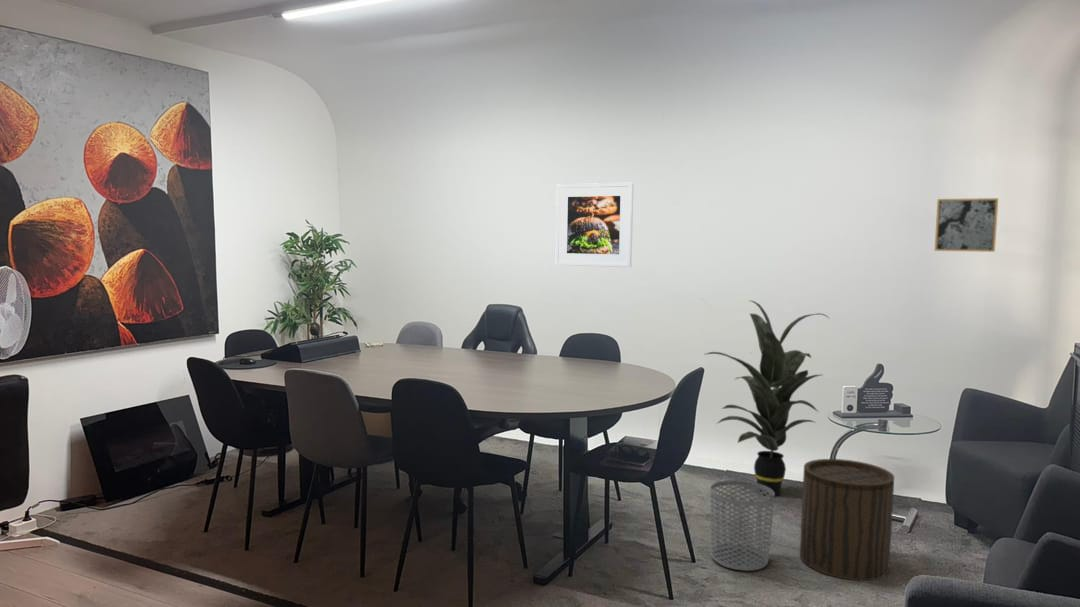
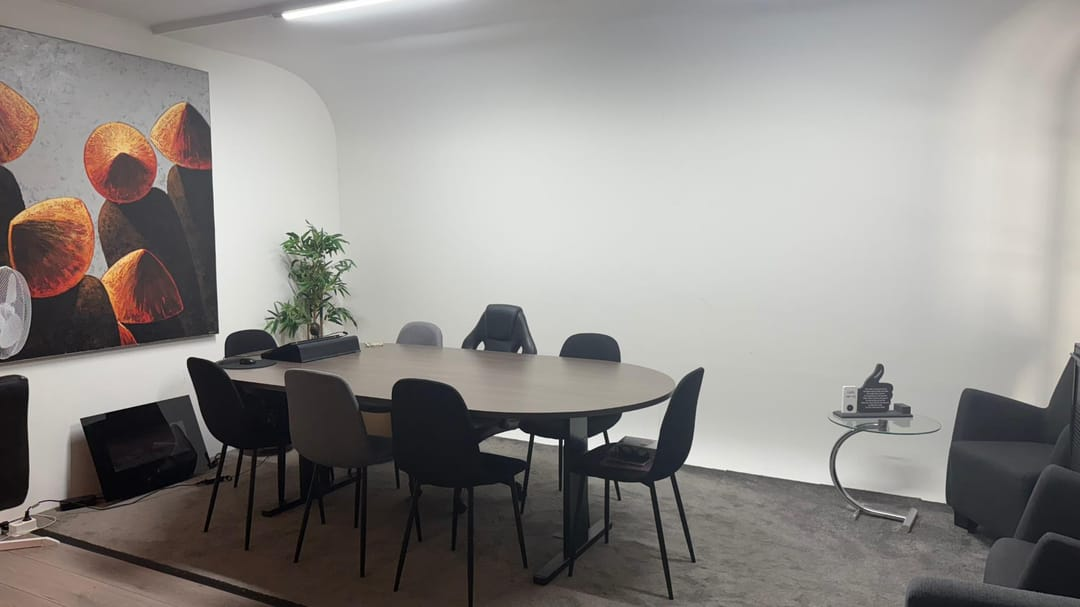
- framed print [555,182,634,268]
- indoor plant [702,299,831,497]
- waste bin [710,479,775,572]
- wall art [934,197,999,253]
- stool [799,458,895,581]
